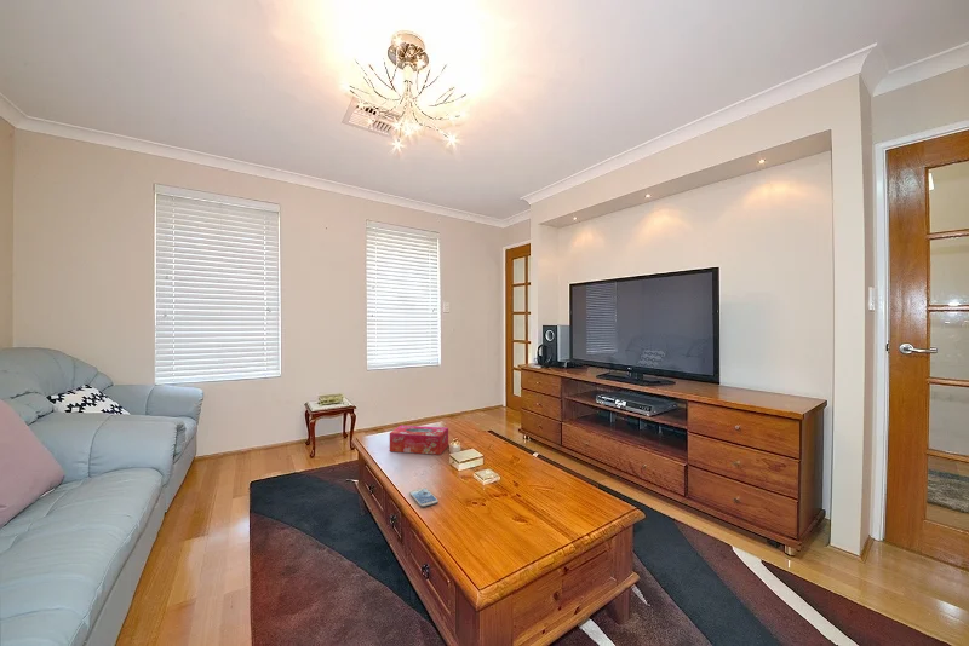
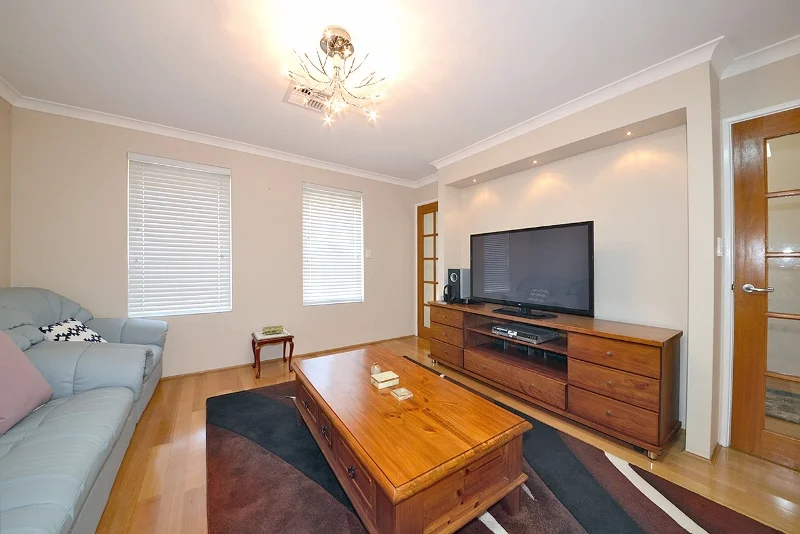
- tissue box [389,425,449,456]
- smartphone [408,486,440,508]
